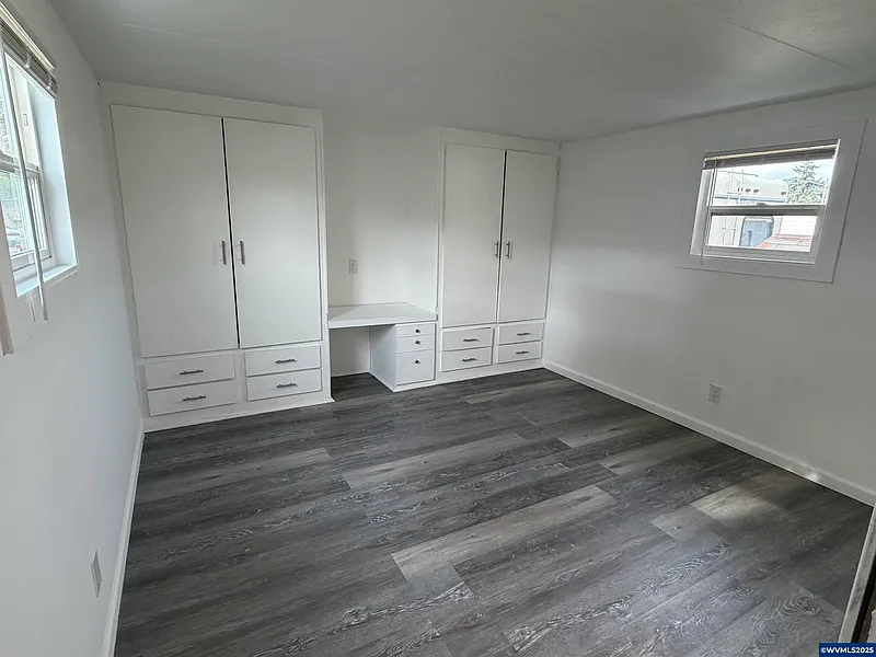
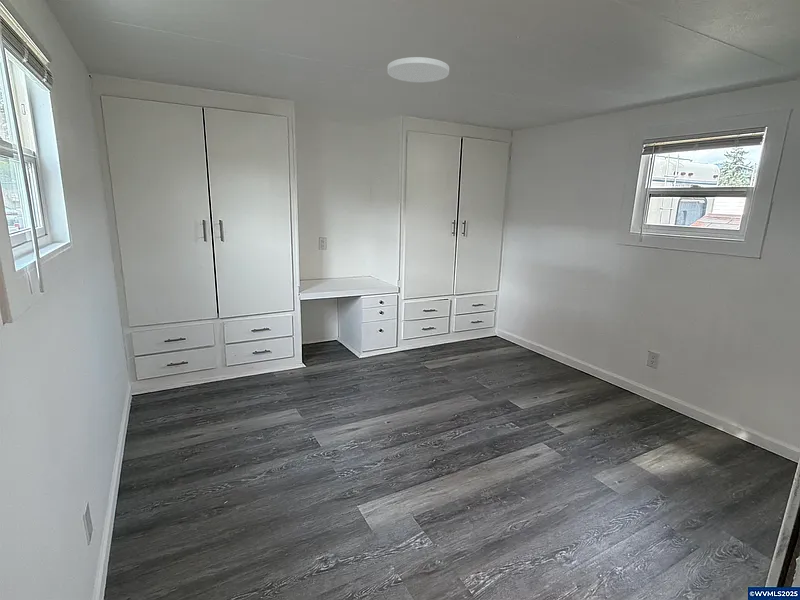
+ ceiling light [386,56,450,83]
